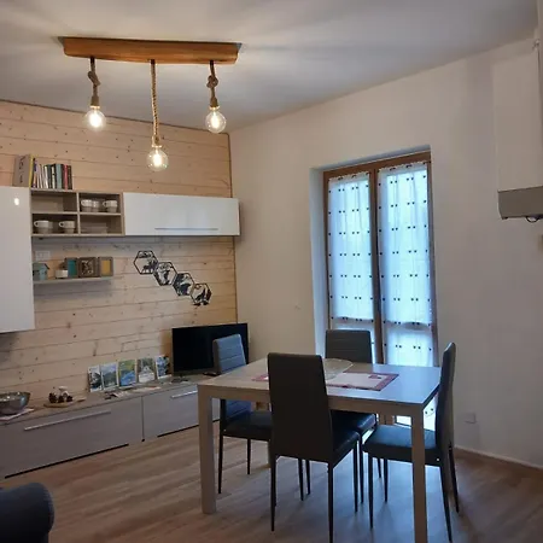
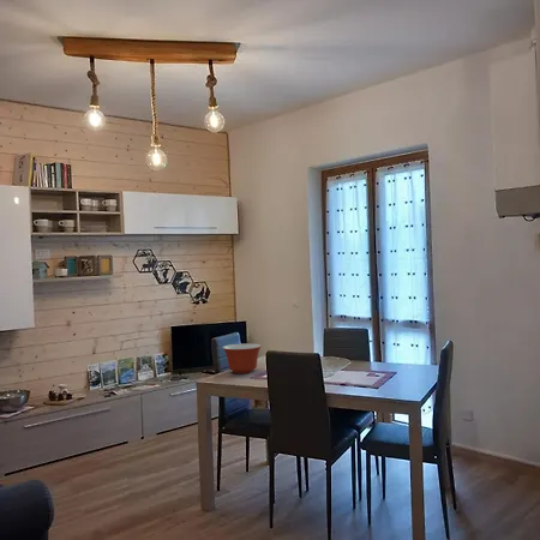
+ mixing bowl [221,342,263,374]
